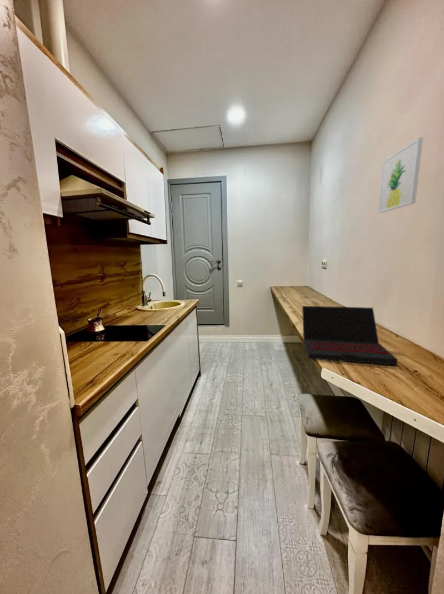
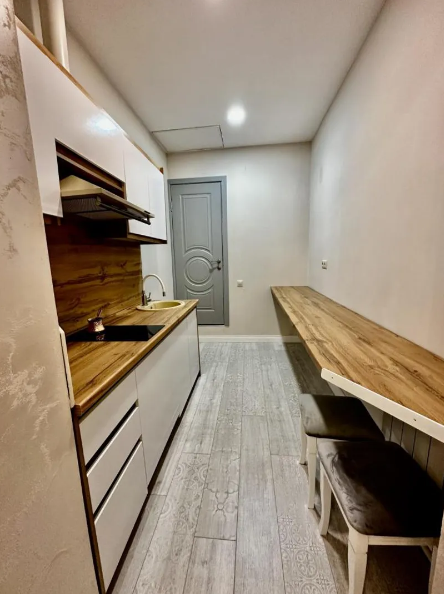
- laptop [301,305,399,366]
- wall art [377,136,424,214]
